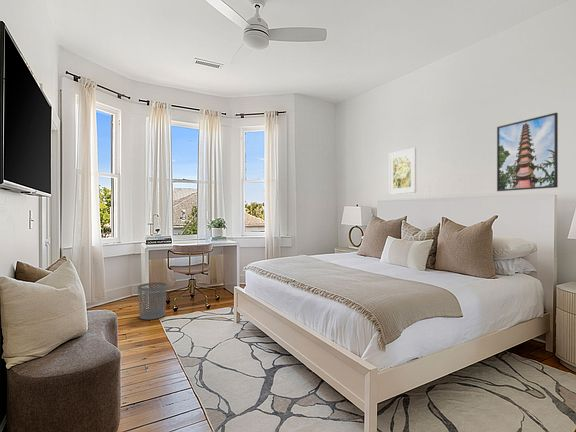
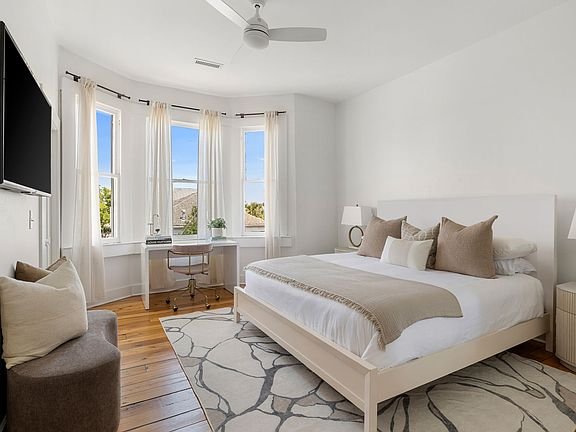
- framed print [496,112,559,192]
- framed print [388,147,417,196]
- waste bin [137,282,167,321]
